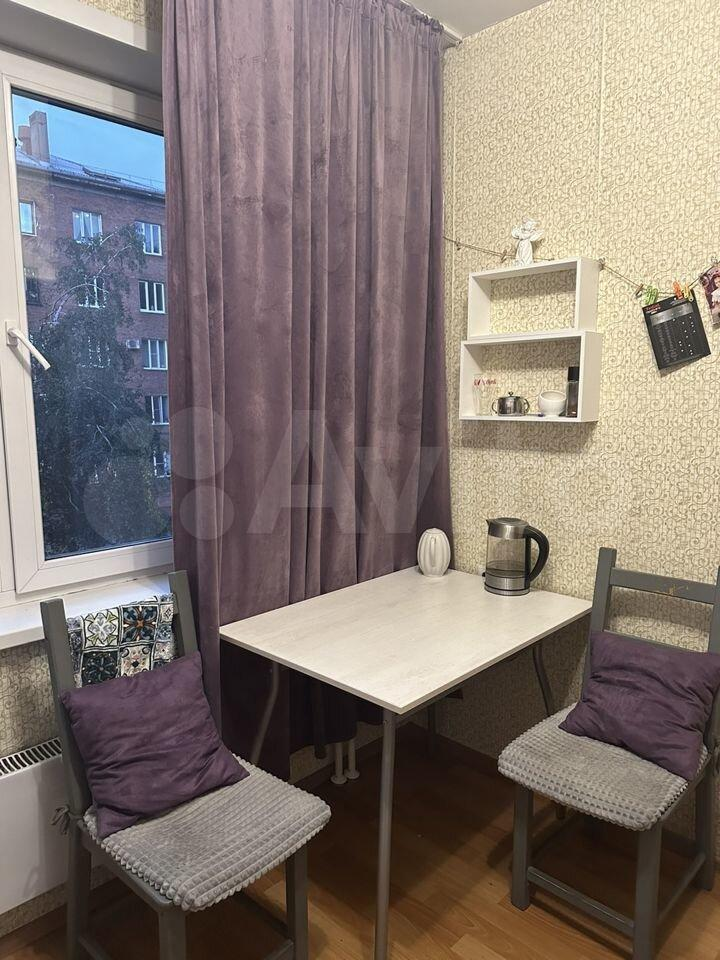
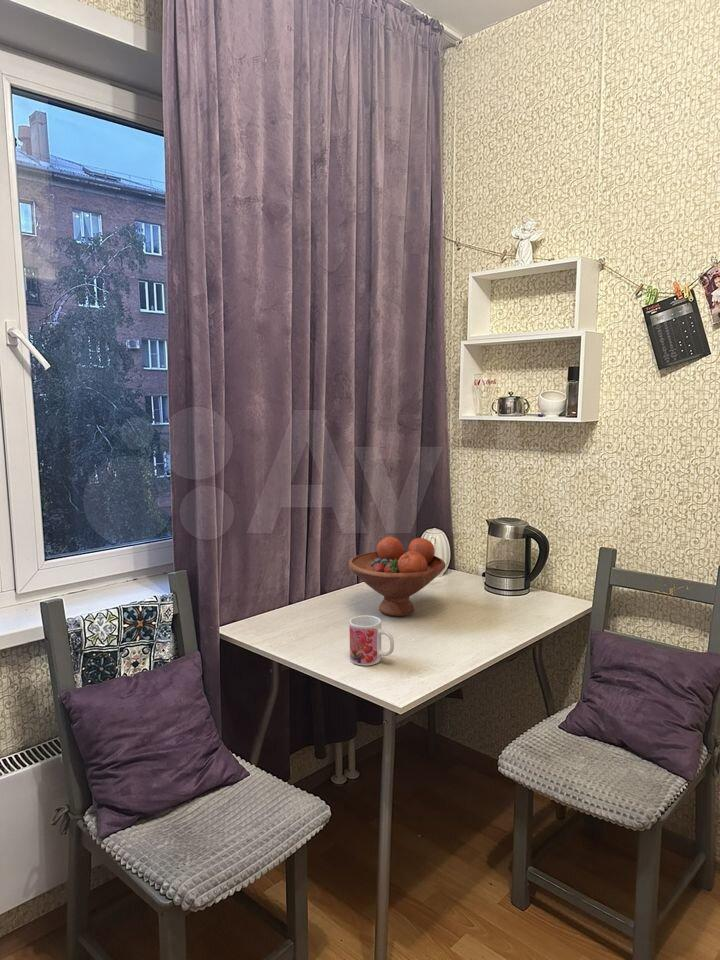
+ mug [349,615,395,667]
+ fruit bowl [348,536,446,617]
